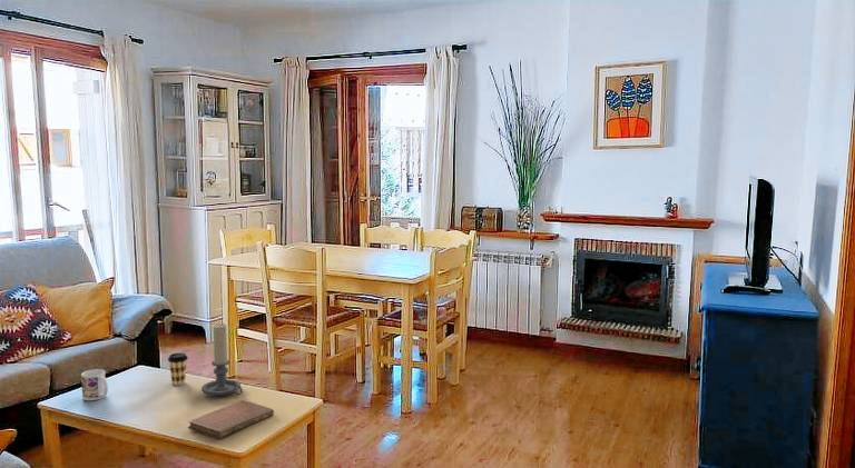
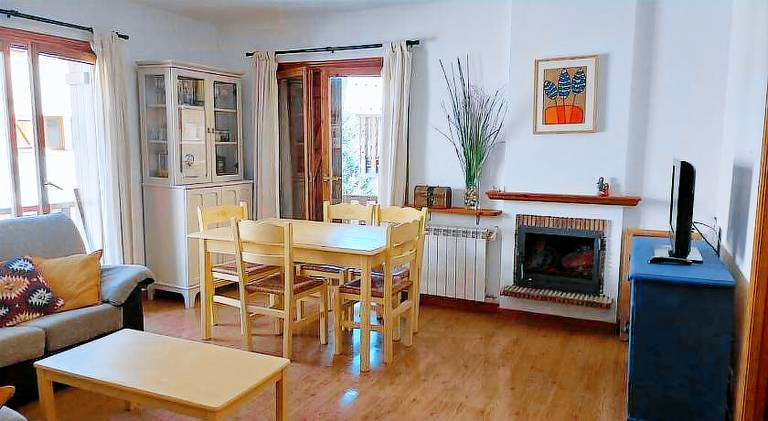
- candle holder [200,323,244,397]
- mug [80,368,109,401]
- coffee cup [167,352,189,386]
- notebook [187,399,275,440]
